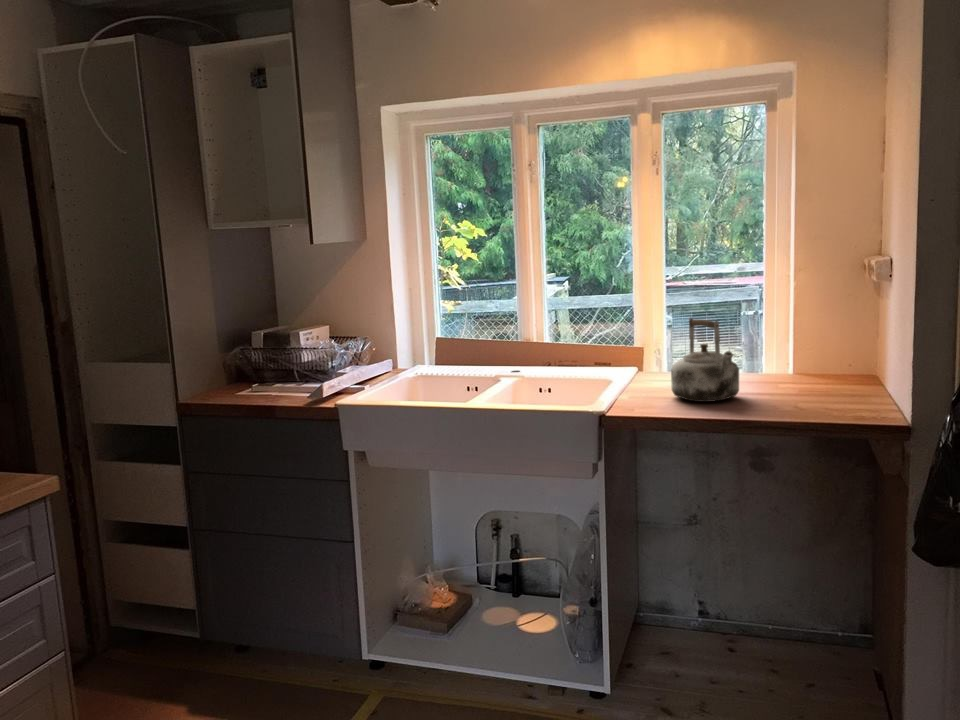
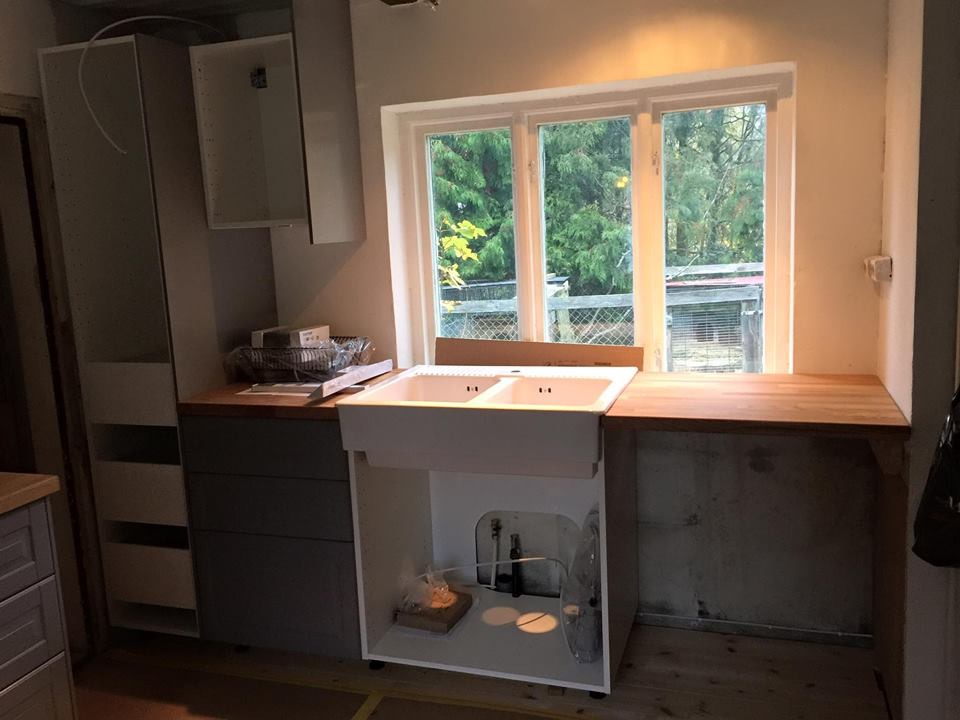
- kettle [670,317,740,403]
